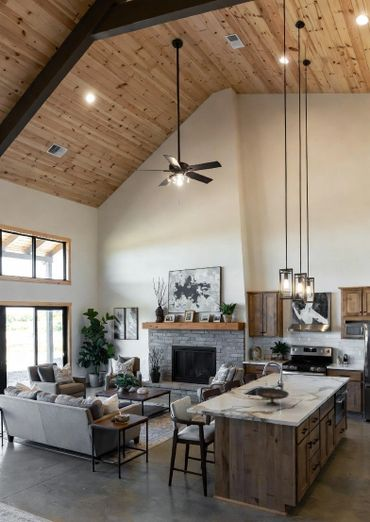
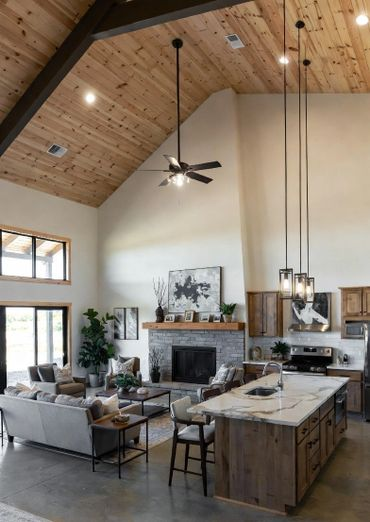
- decorative bowl [255,387,290,407]
